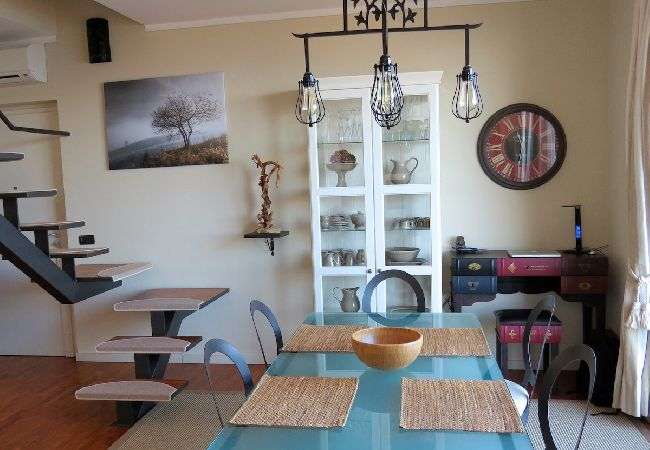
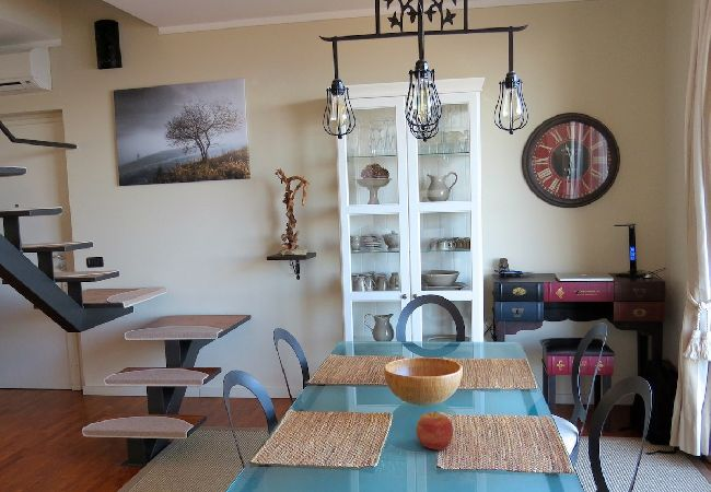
+ apple [415,410,454,452]
